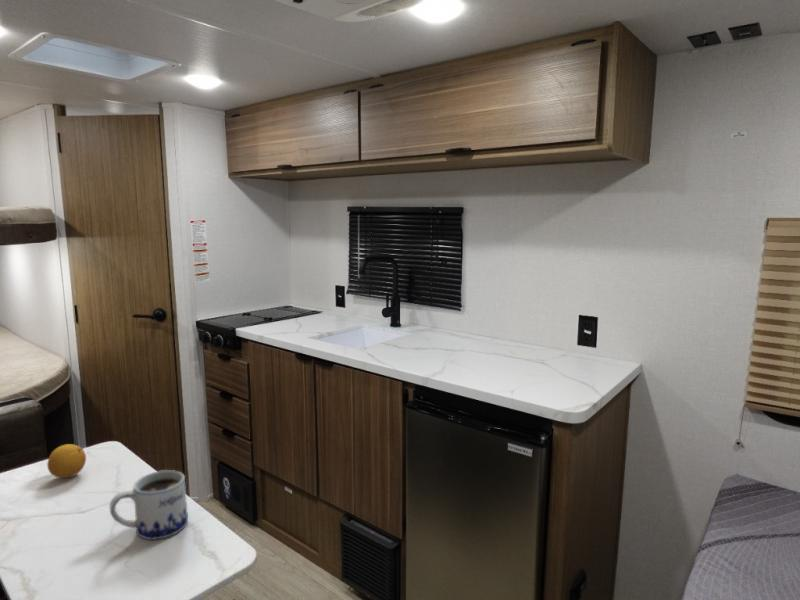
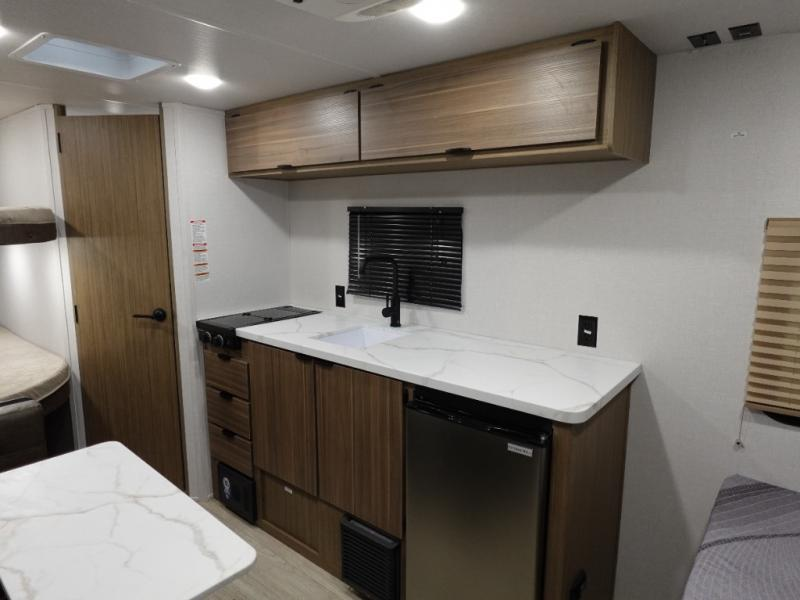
- mug [109,469,189,541]
- fruit [46,443,87,479]
